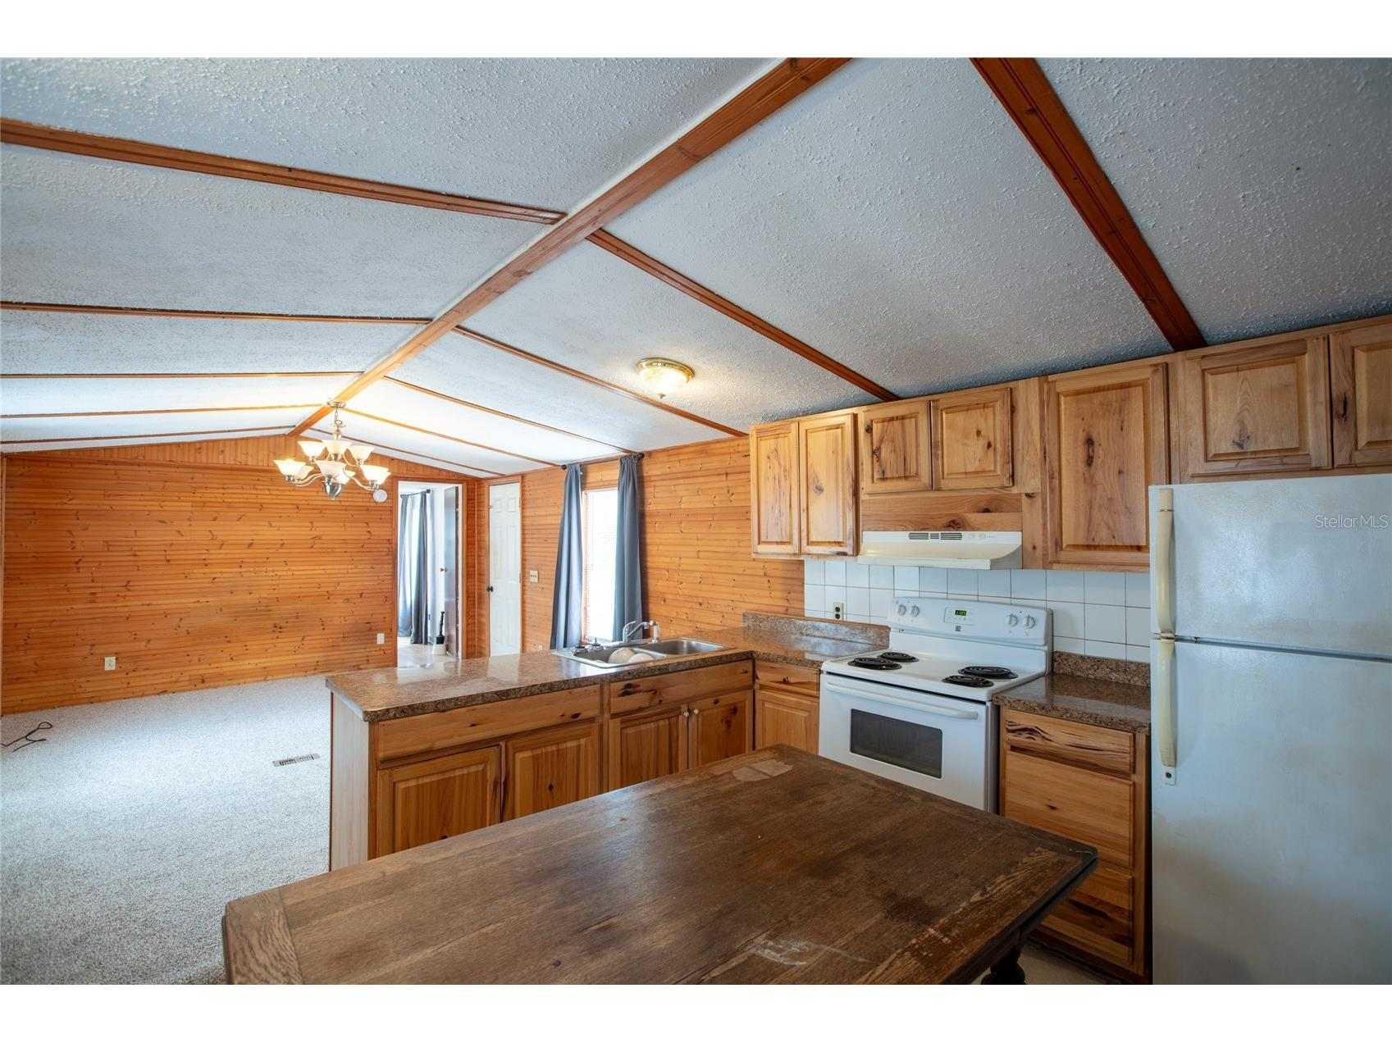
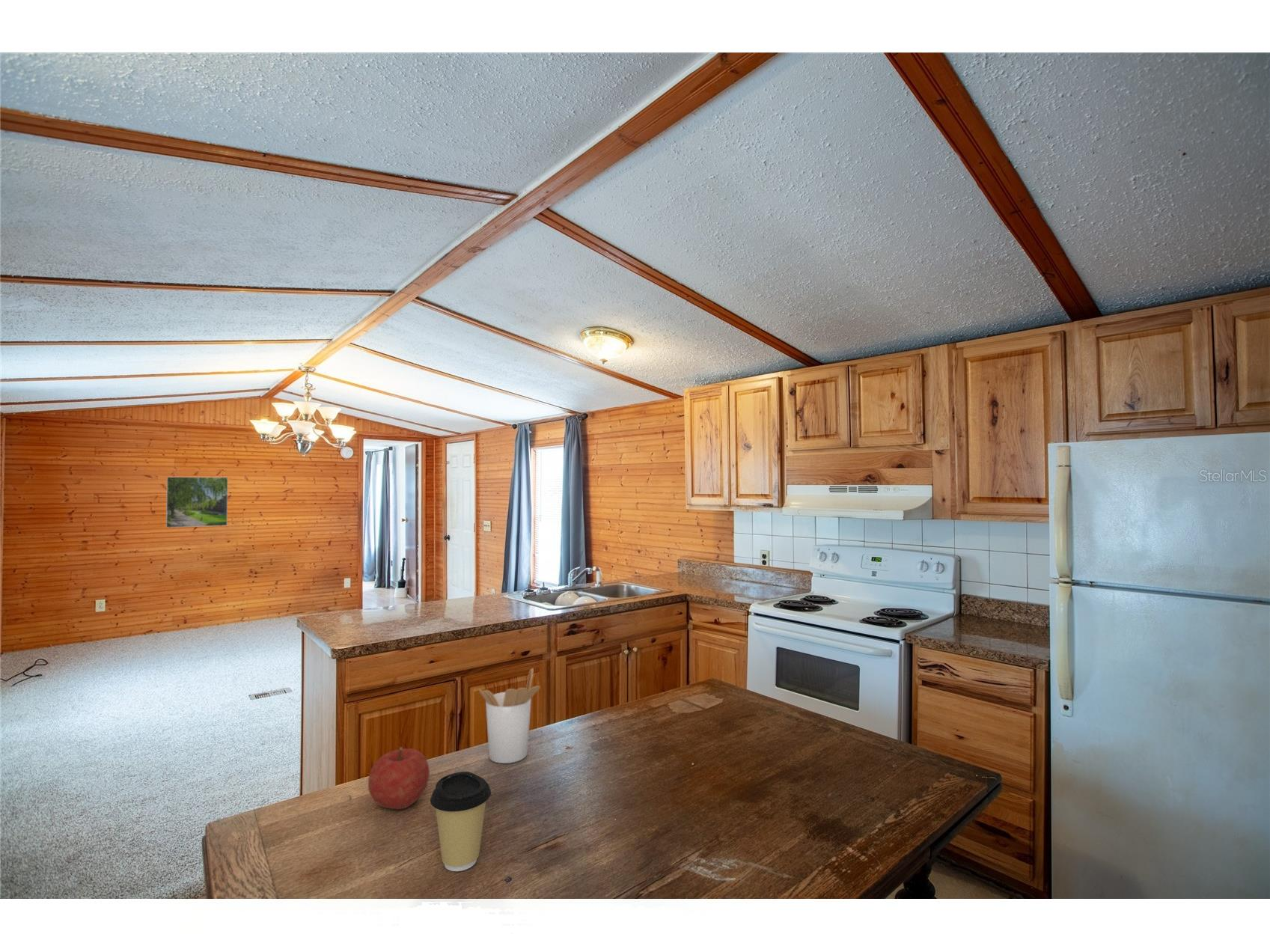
+ utensil holder [478,668,541,764]
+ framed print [165,476,228,528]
+ coffee cup [430,771,492,872]
+ fruit [367,746,430,811]
